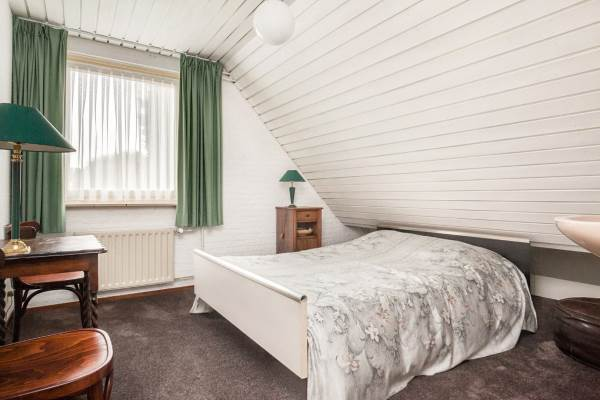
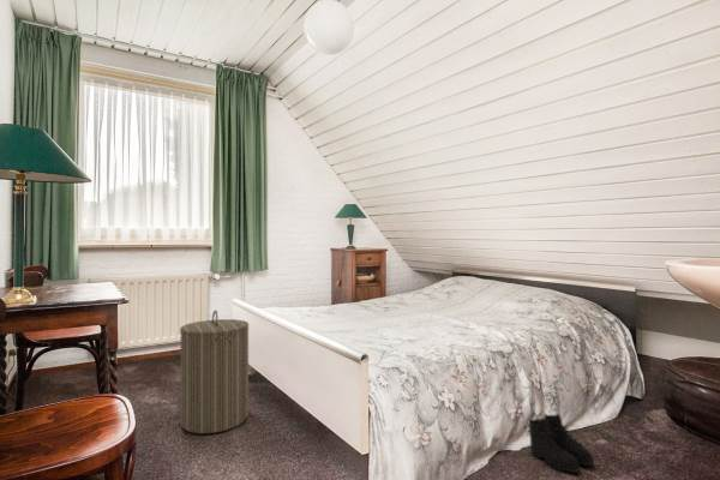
+ boots [527,412,595,474]
+ laundry hamper [179,310,250,434]
